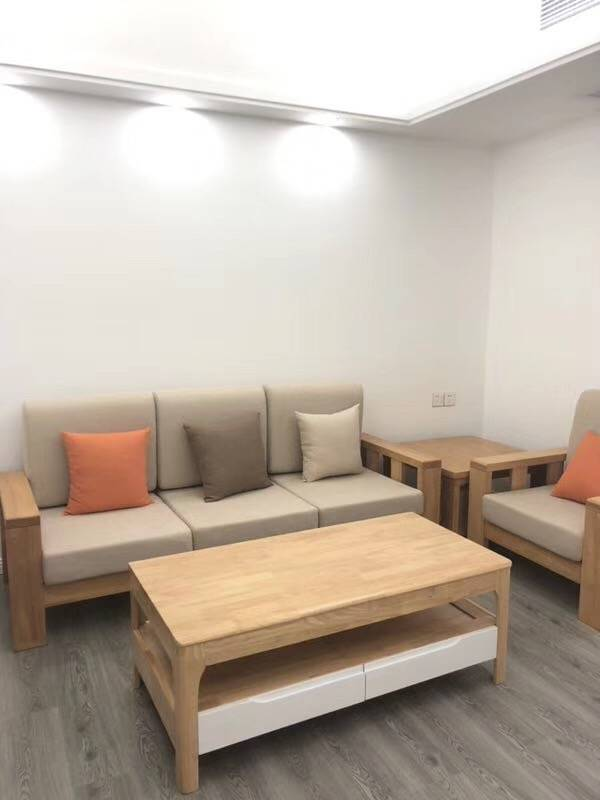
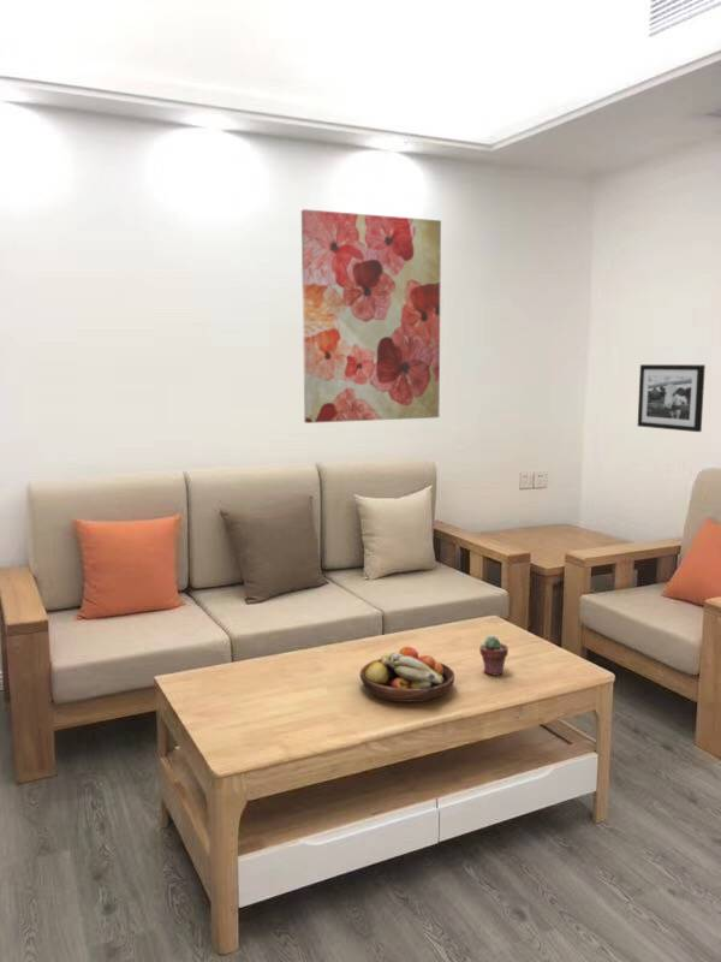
+ potted succulent [478,635,510,677]
+ picture frame [637,363,707,433]
+ fruit bowl [358,646,455,703]
+ wall art [300,208,442,424]
